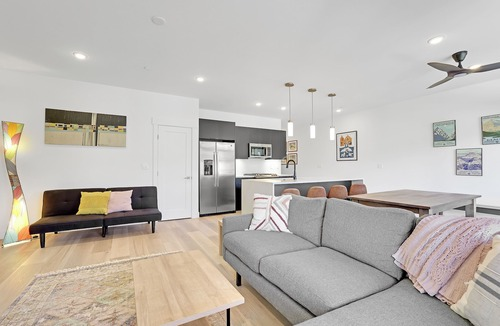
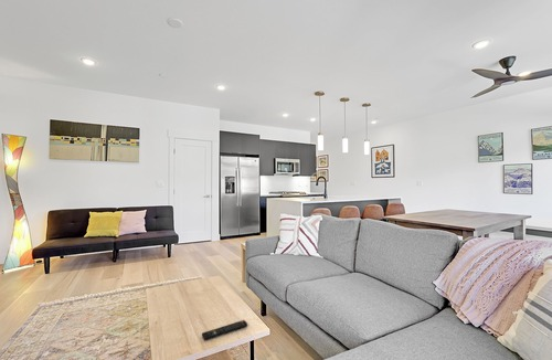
+ remote control [201,319,248,341]
